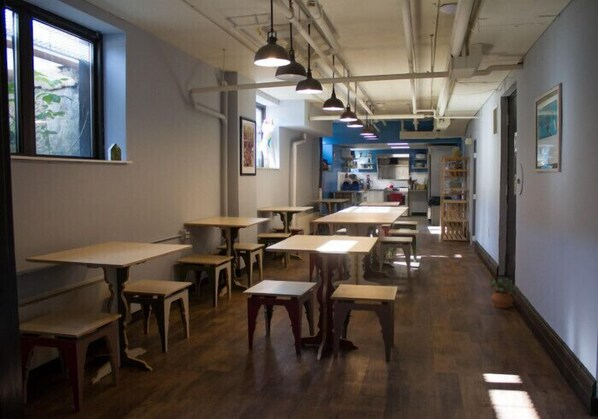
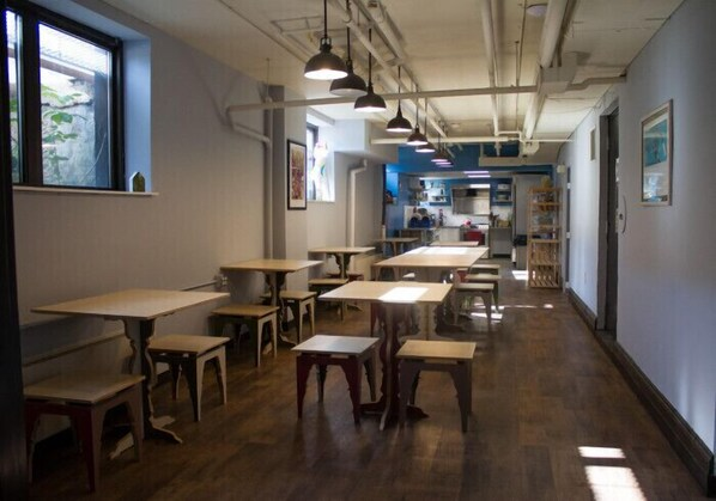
- potted plant [489,277,520,309]
